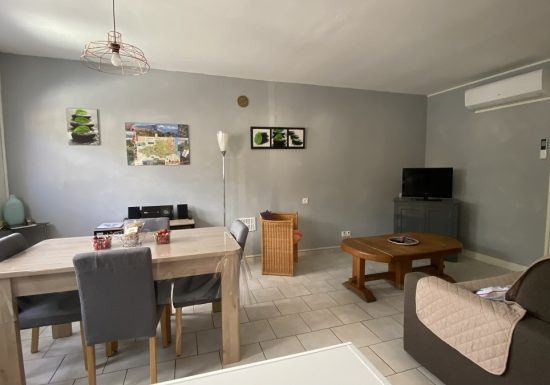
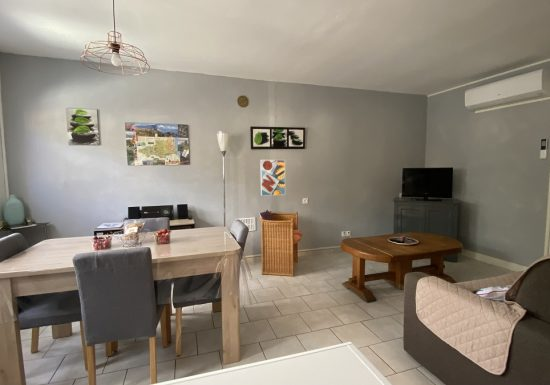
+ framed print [259,159,286,197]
